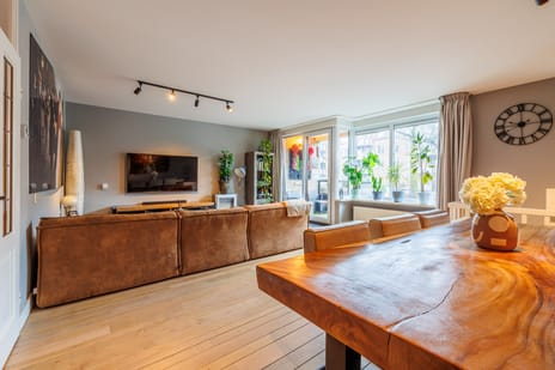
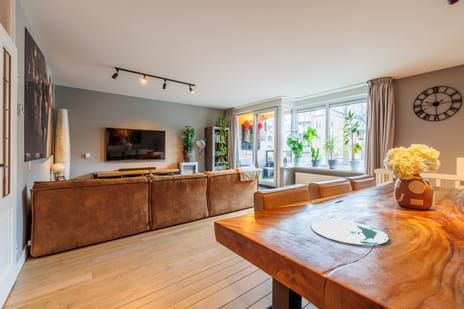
+ plate [311,219,391,246]
